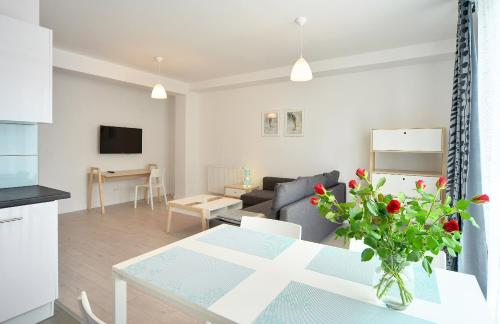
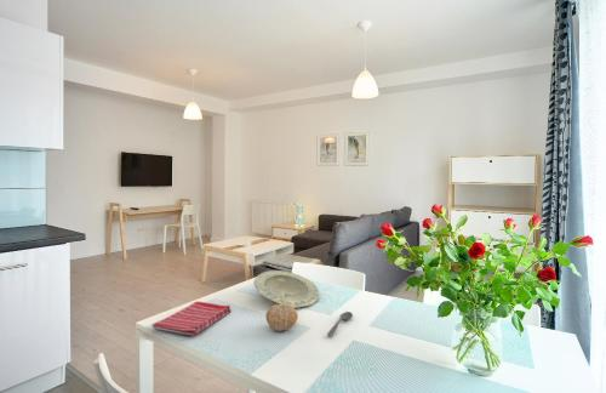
+ dish towel [150,301,231,337]
+ soupspoon [326,311,354,338]
+ fruit [264,303,299,332]
+ plate [253,269,320,309]
